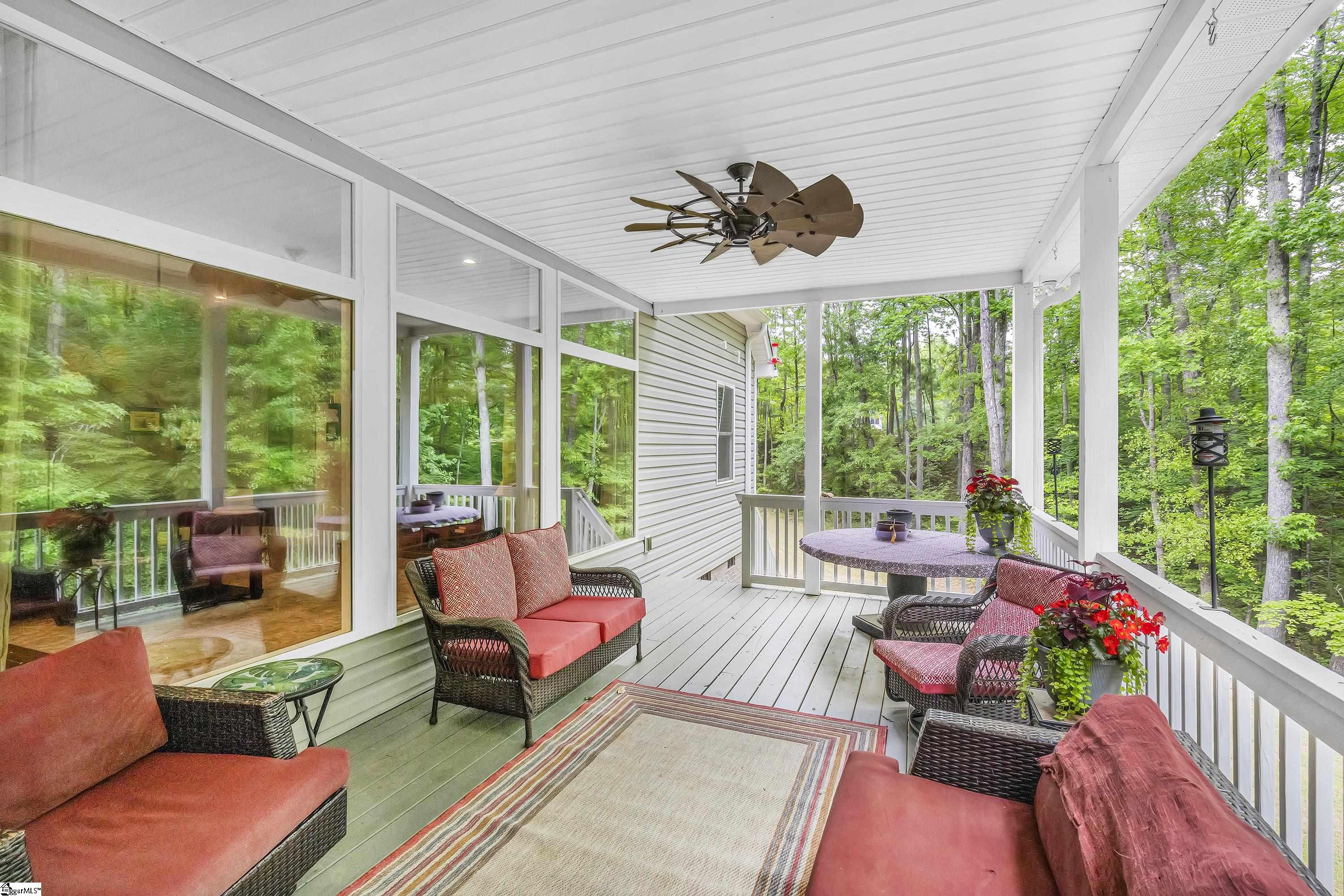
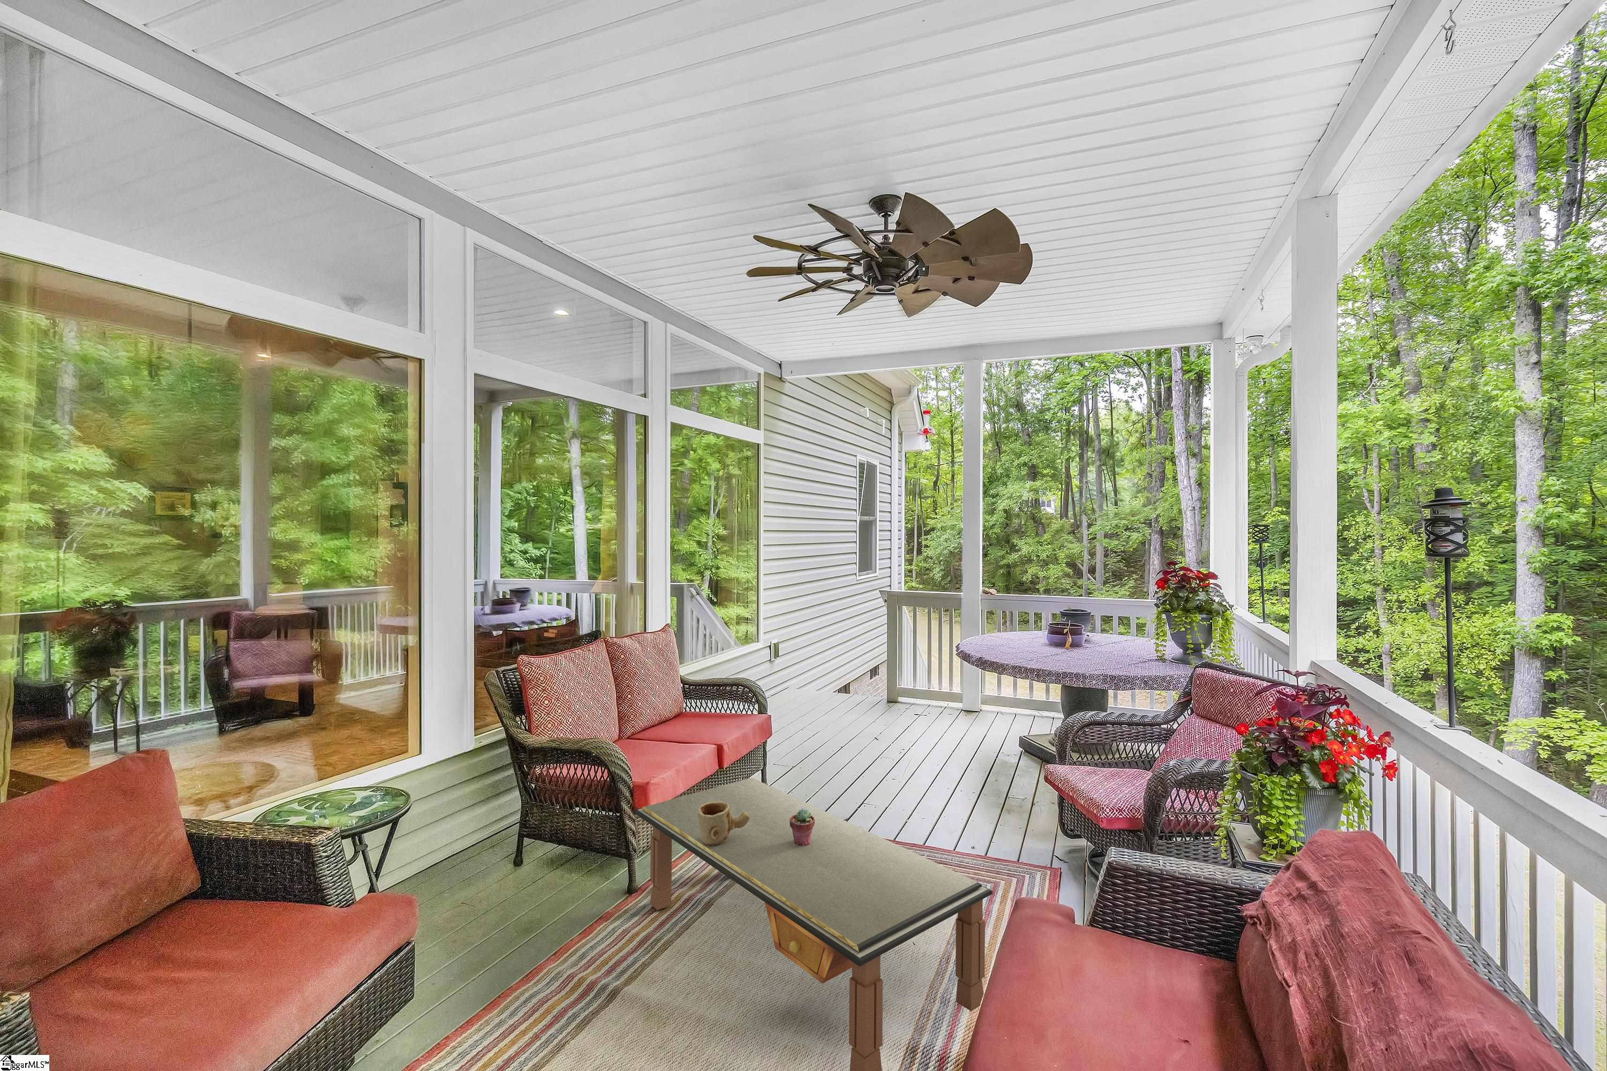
+ mug [697,802,750,845]
+ coffee table [634,777,994,1071]
+ potted succulent [789,809,814,846]
